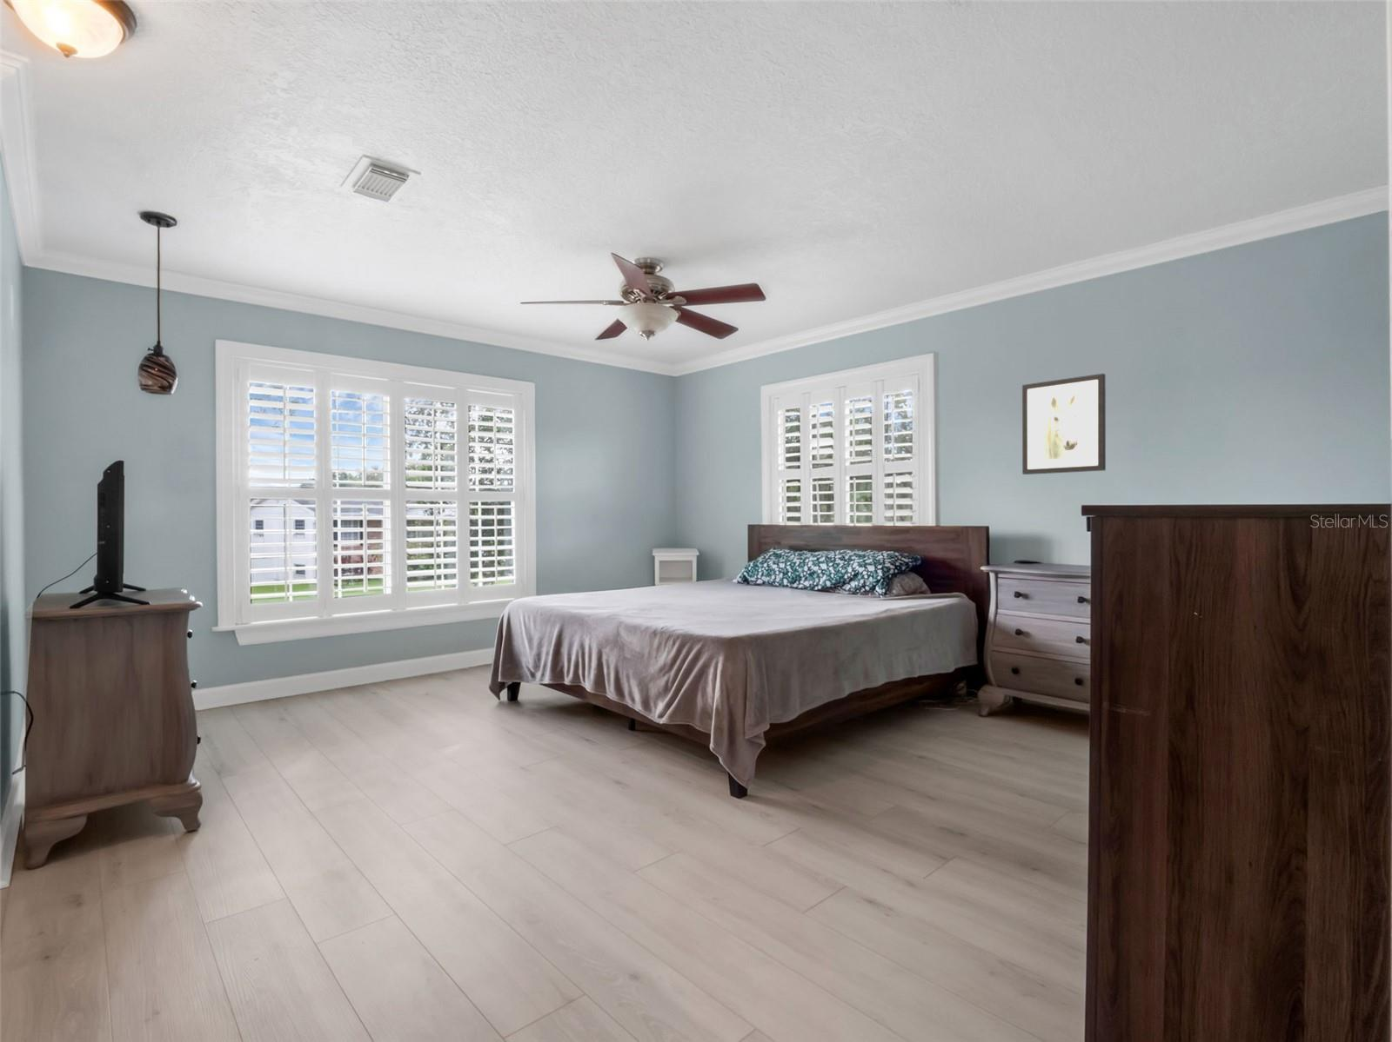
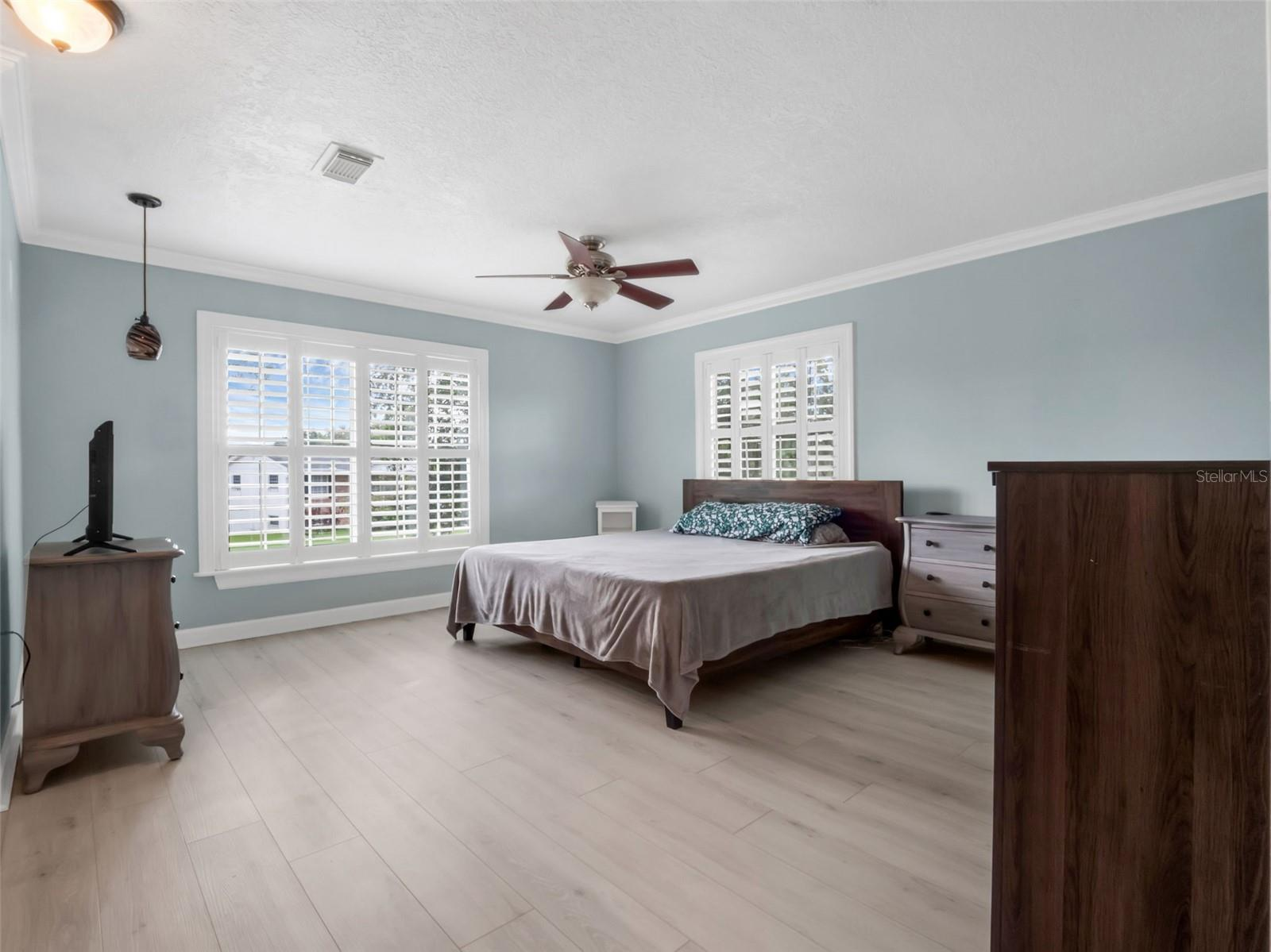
- wall art [1022,373,1106,475]
